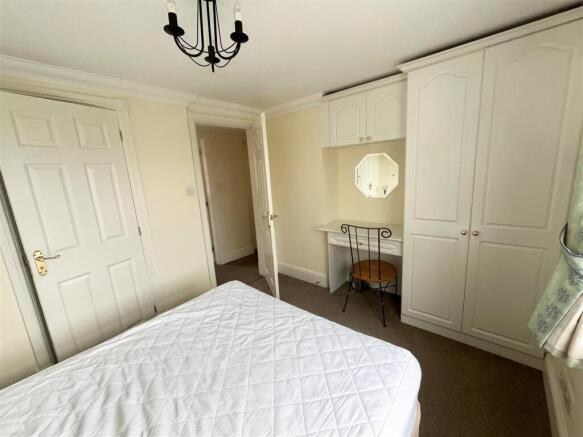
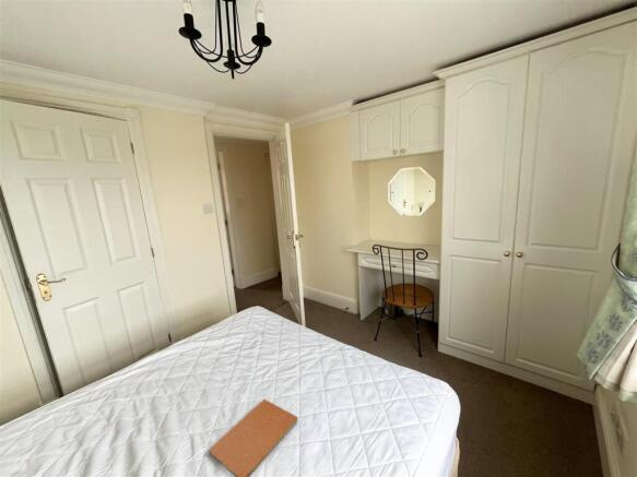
+ book [208,398,299,477]
